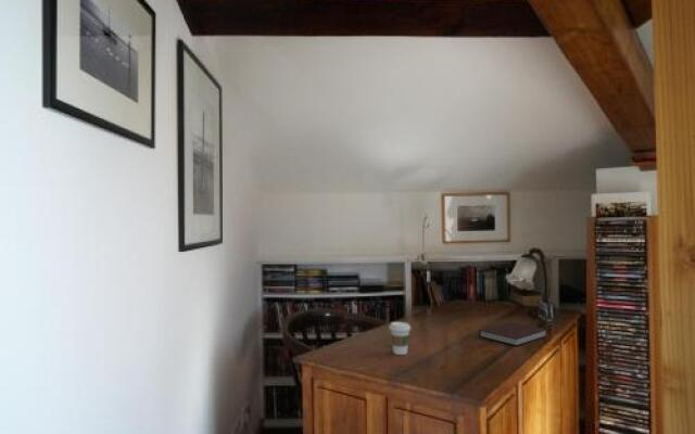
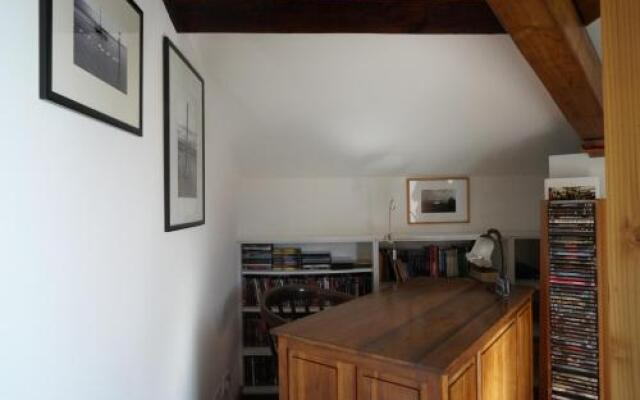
- coffee cup [388,321,412,356]
- notebook [478,321,547,347]
